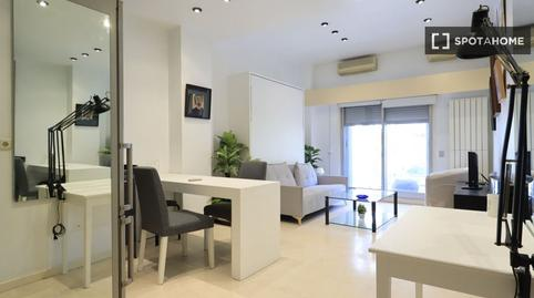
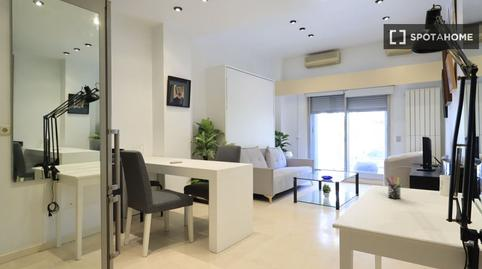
+ pen holder [385,175,404,200]
